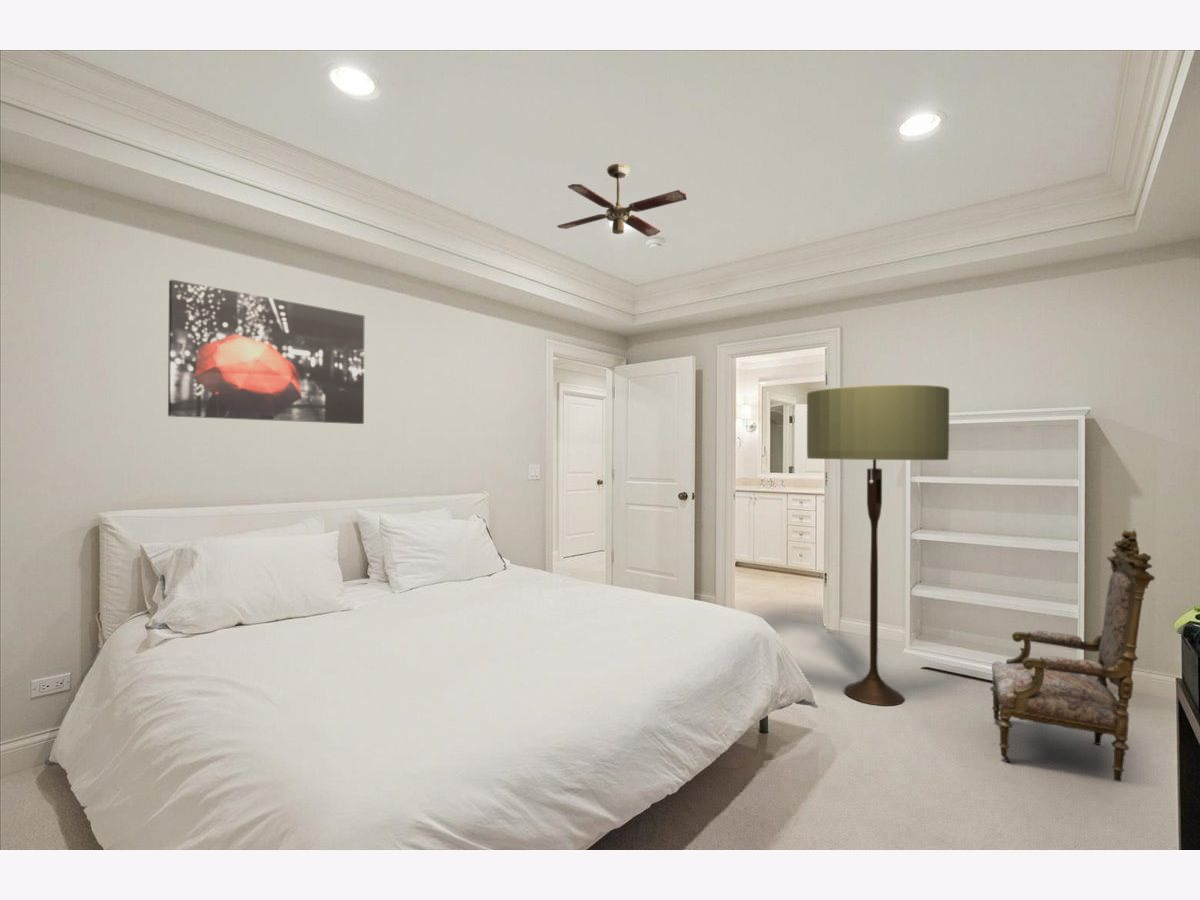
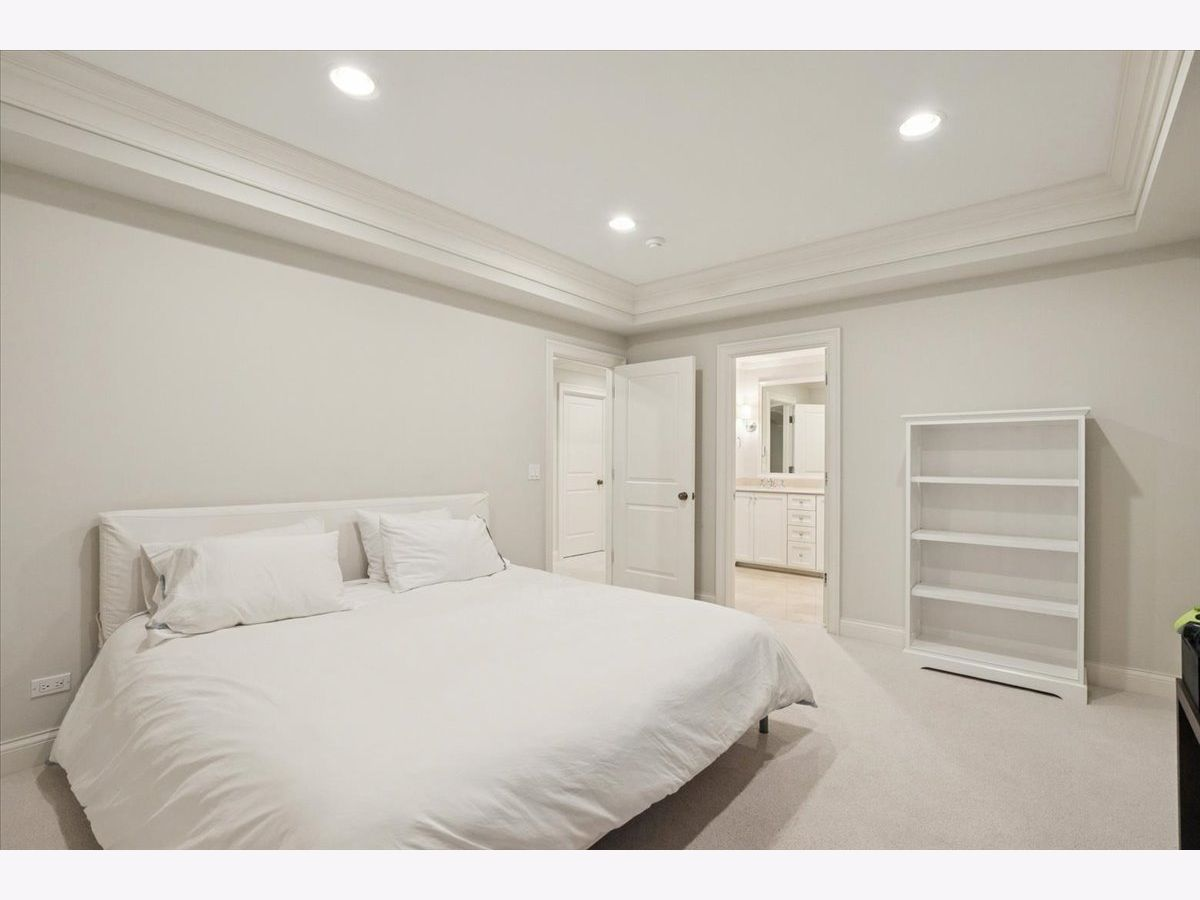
- armchair [989,528,1156,783]
- wall art [167,279,365,425]
- ceiling fan [556,163,688,238]
- floor lamp [806,384,950,707]
